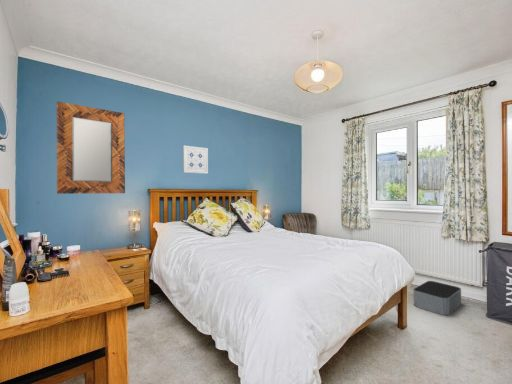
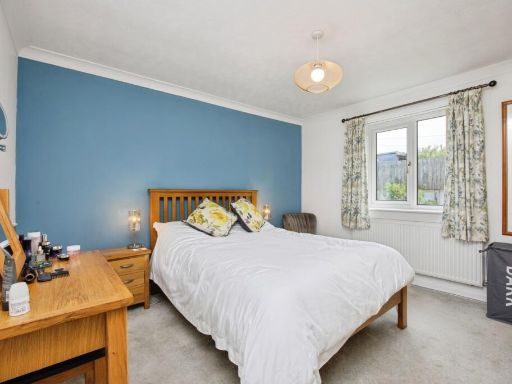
- home mirror [56,101,126,195]
- storage bin [413,280,462,316]
- wall art [182,145,209,175]
